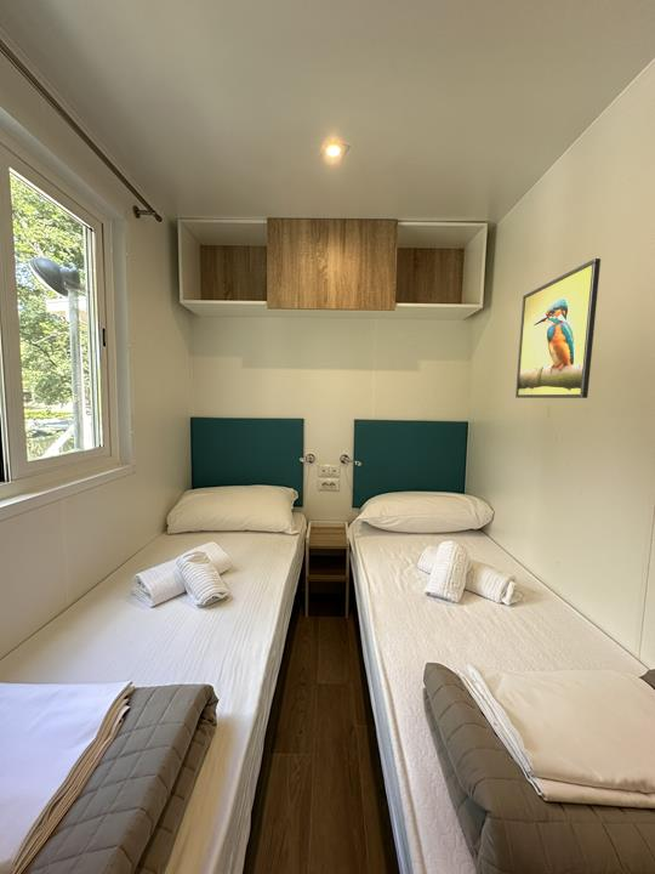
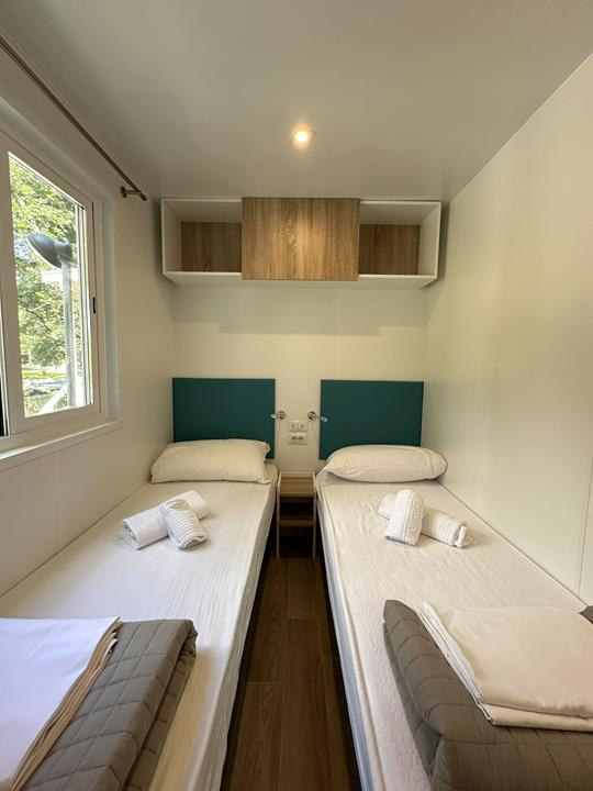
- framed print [514,257,602,399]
